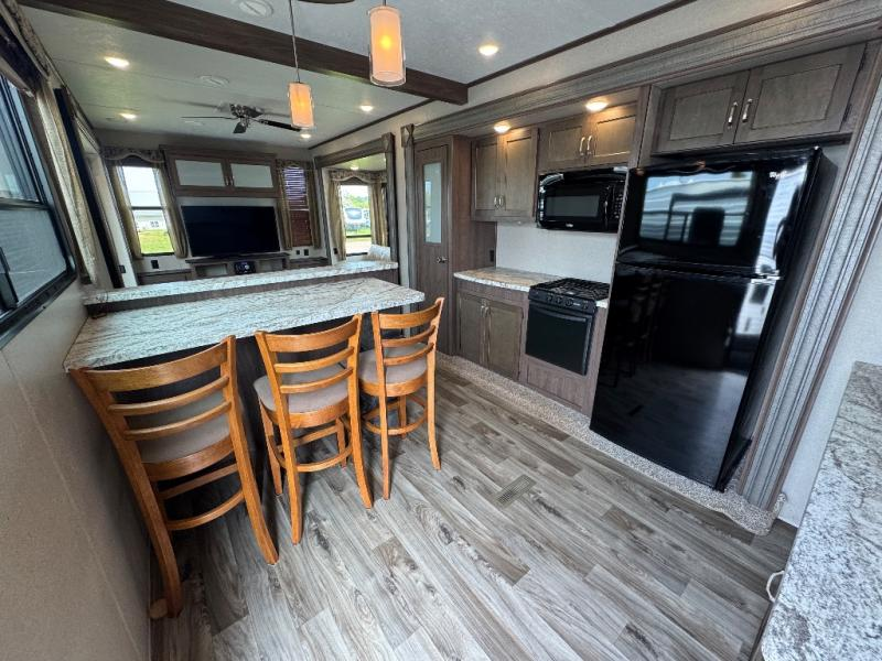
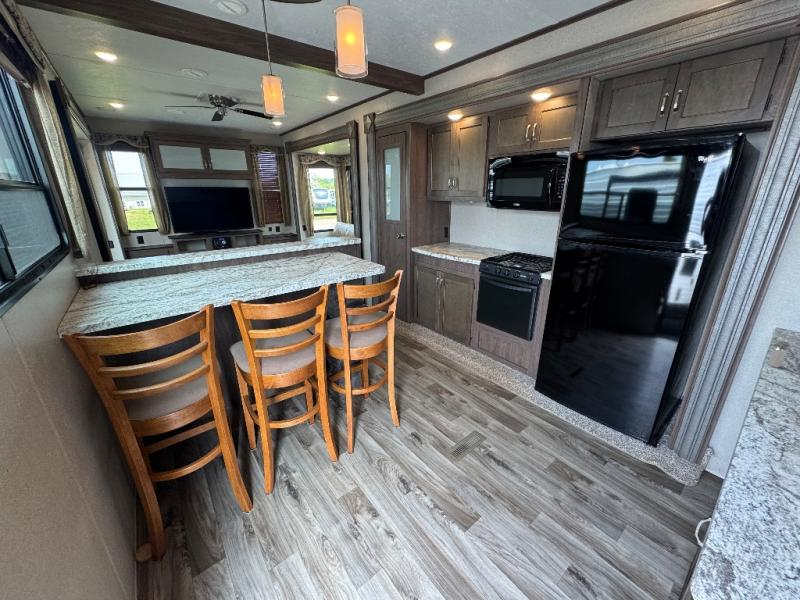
+ shaker [767,341,789,369]
